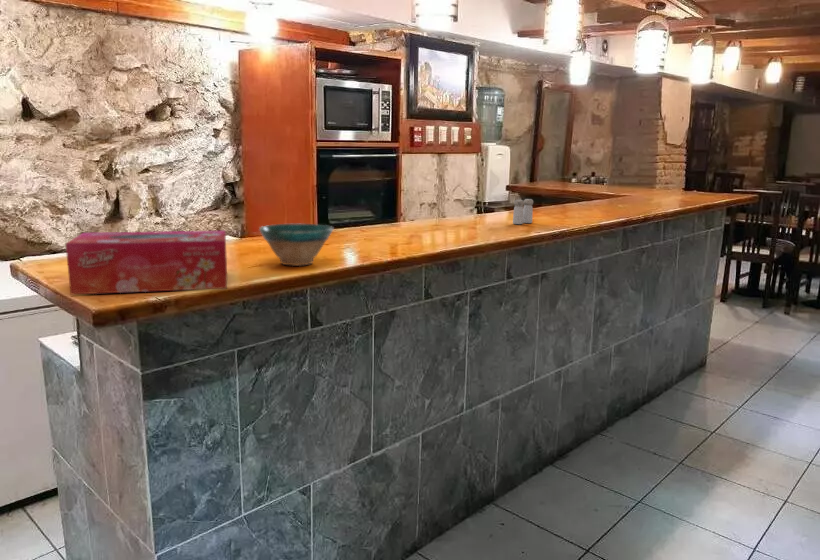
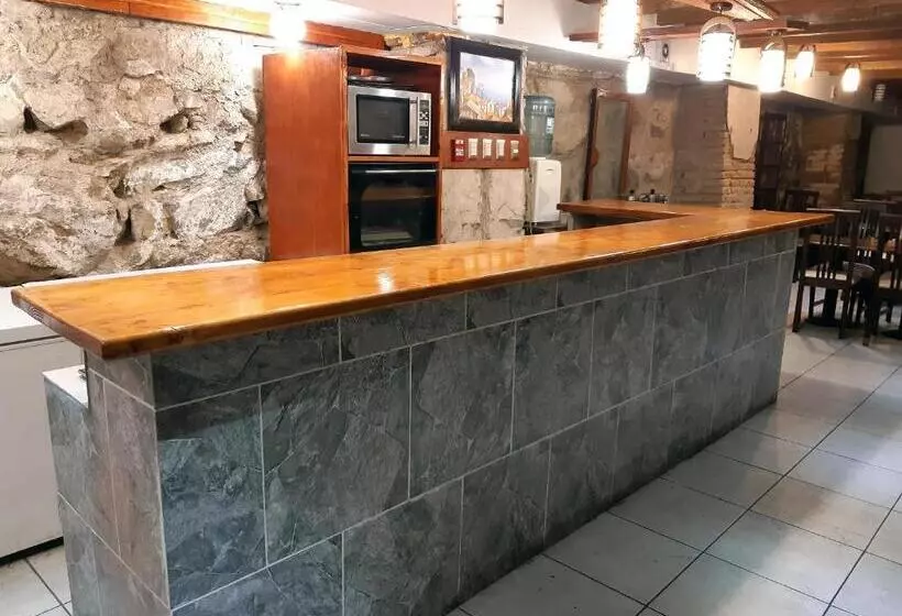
- tissue box [65,230,228,296]
- salt and pepper shaker [512,198,534,225]
- bowl [258,223,334,267]
